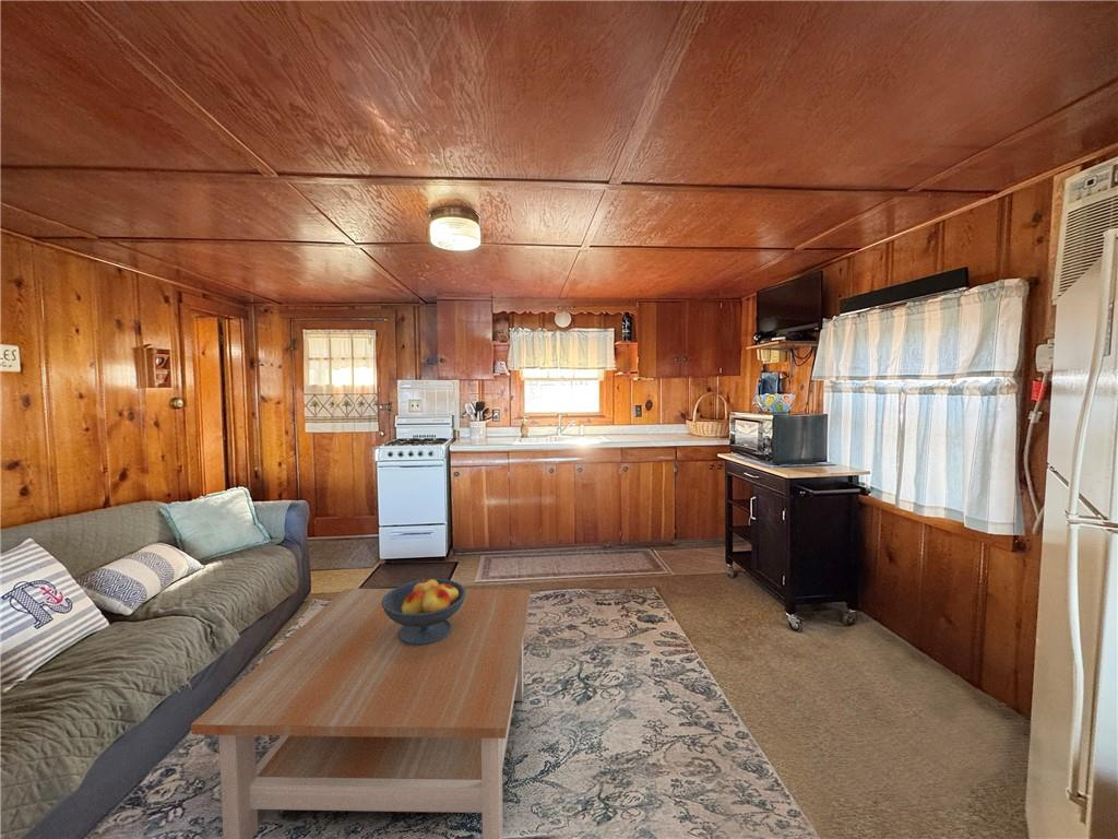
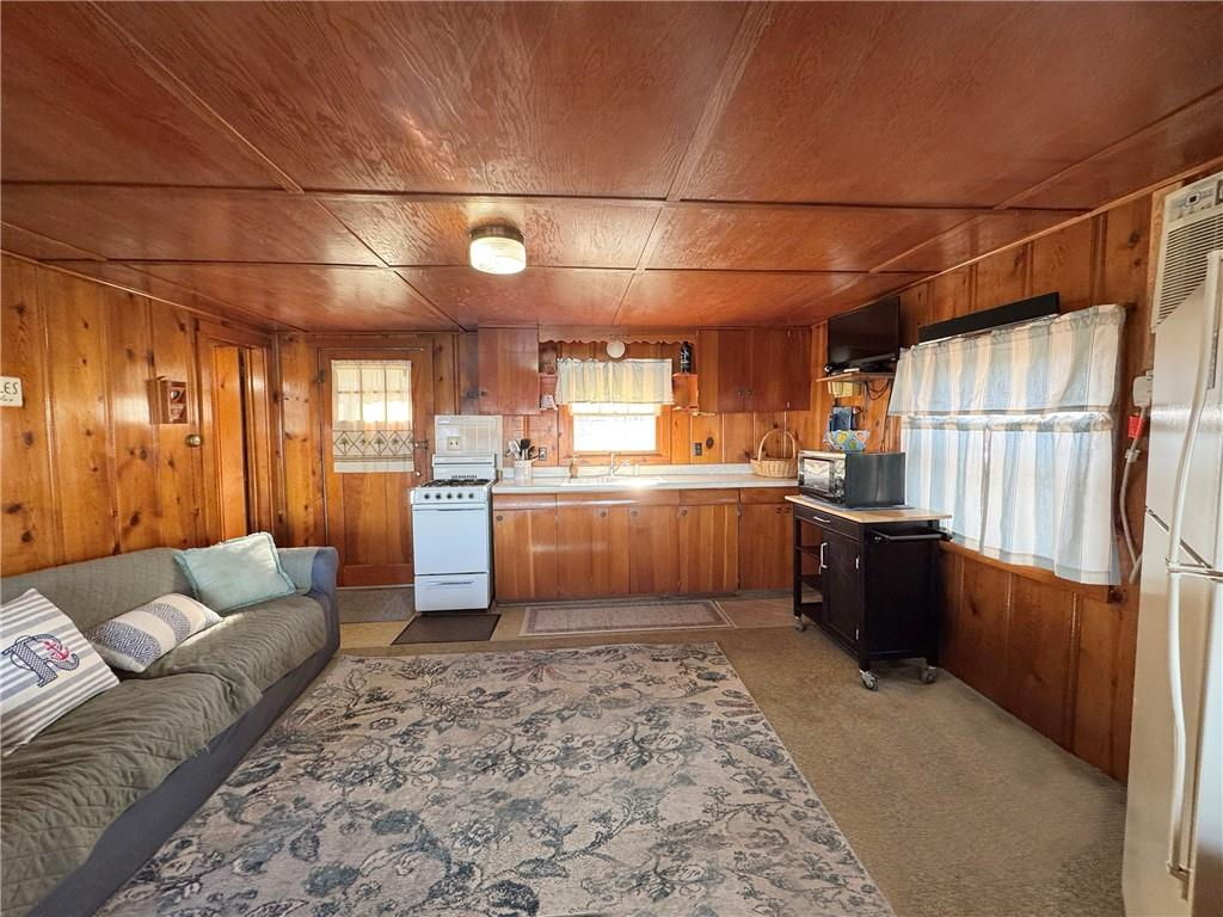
- fruit bowl [381,577,466,646]
- coffee table [190,588,532,839]
